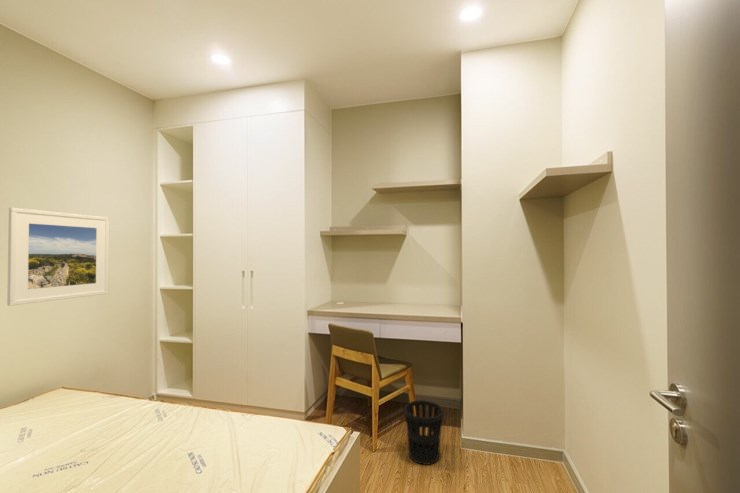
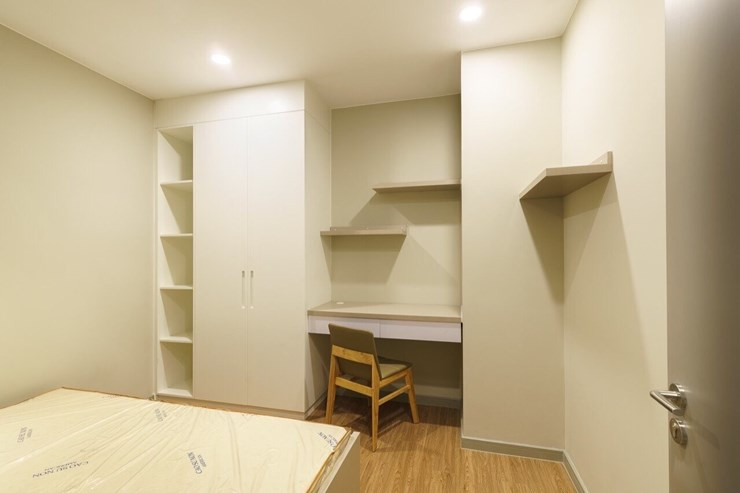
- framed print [6,207,110,307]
- wastebasket [403,399,444,466]
